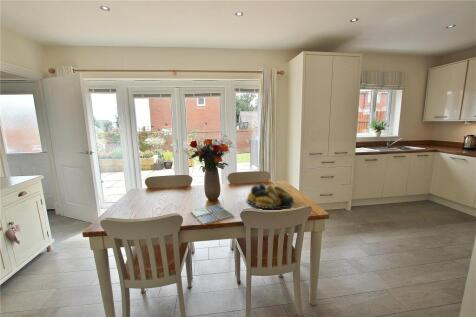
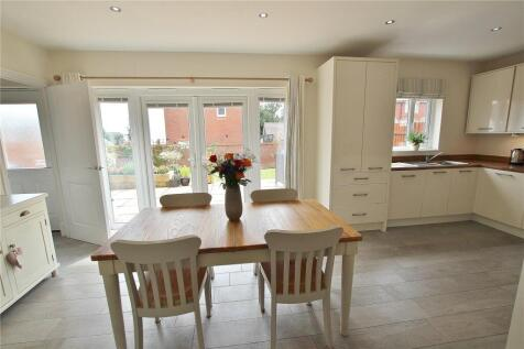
- fruit bowl [246,183,295,210]
- drink coaster [190,204,234,226]
